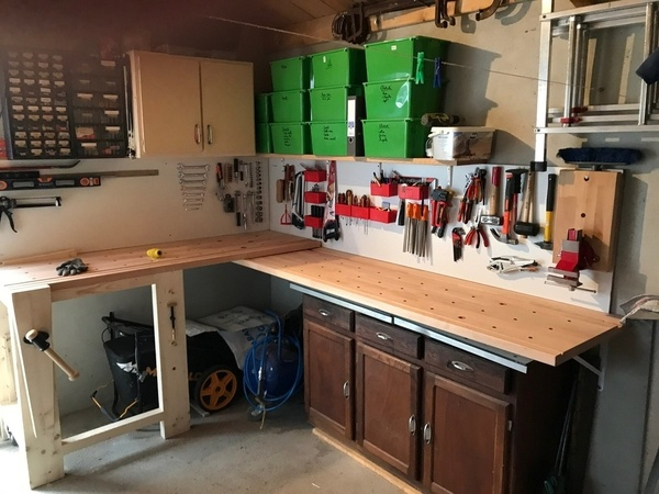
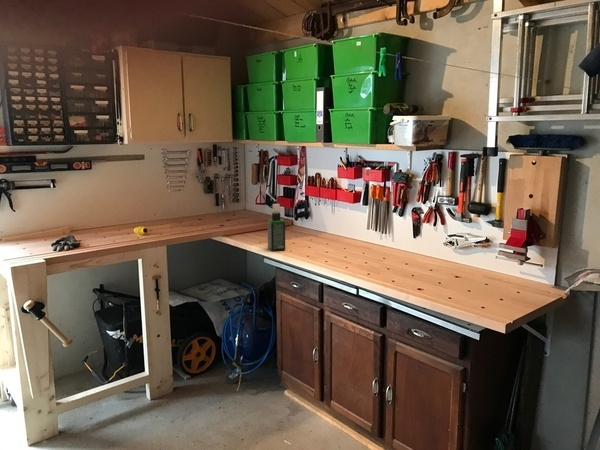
+ spray bottle [266,203,286,252]
